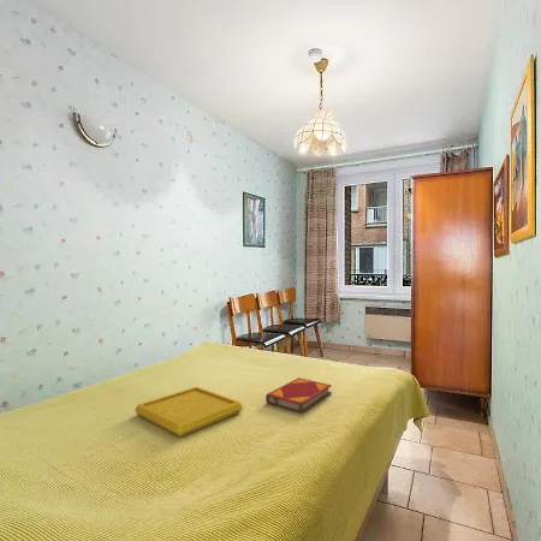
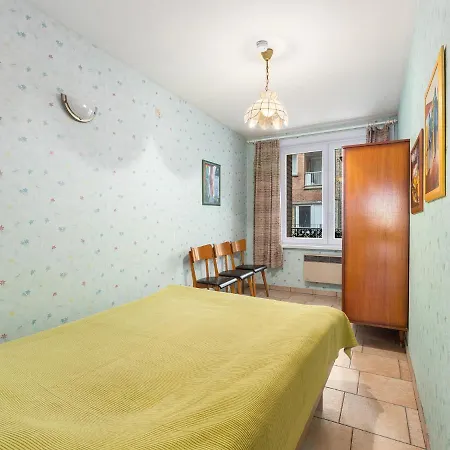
- serving tray [133,386,244,438]
- hardback book [264,376,333,415]
